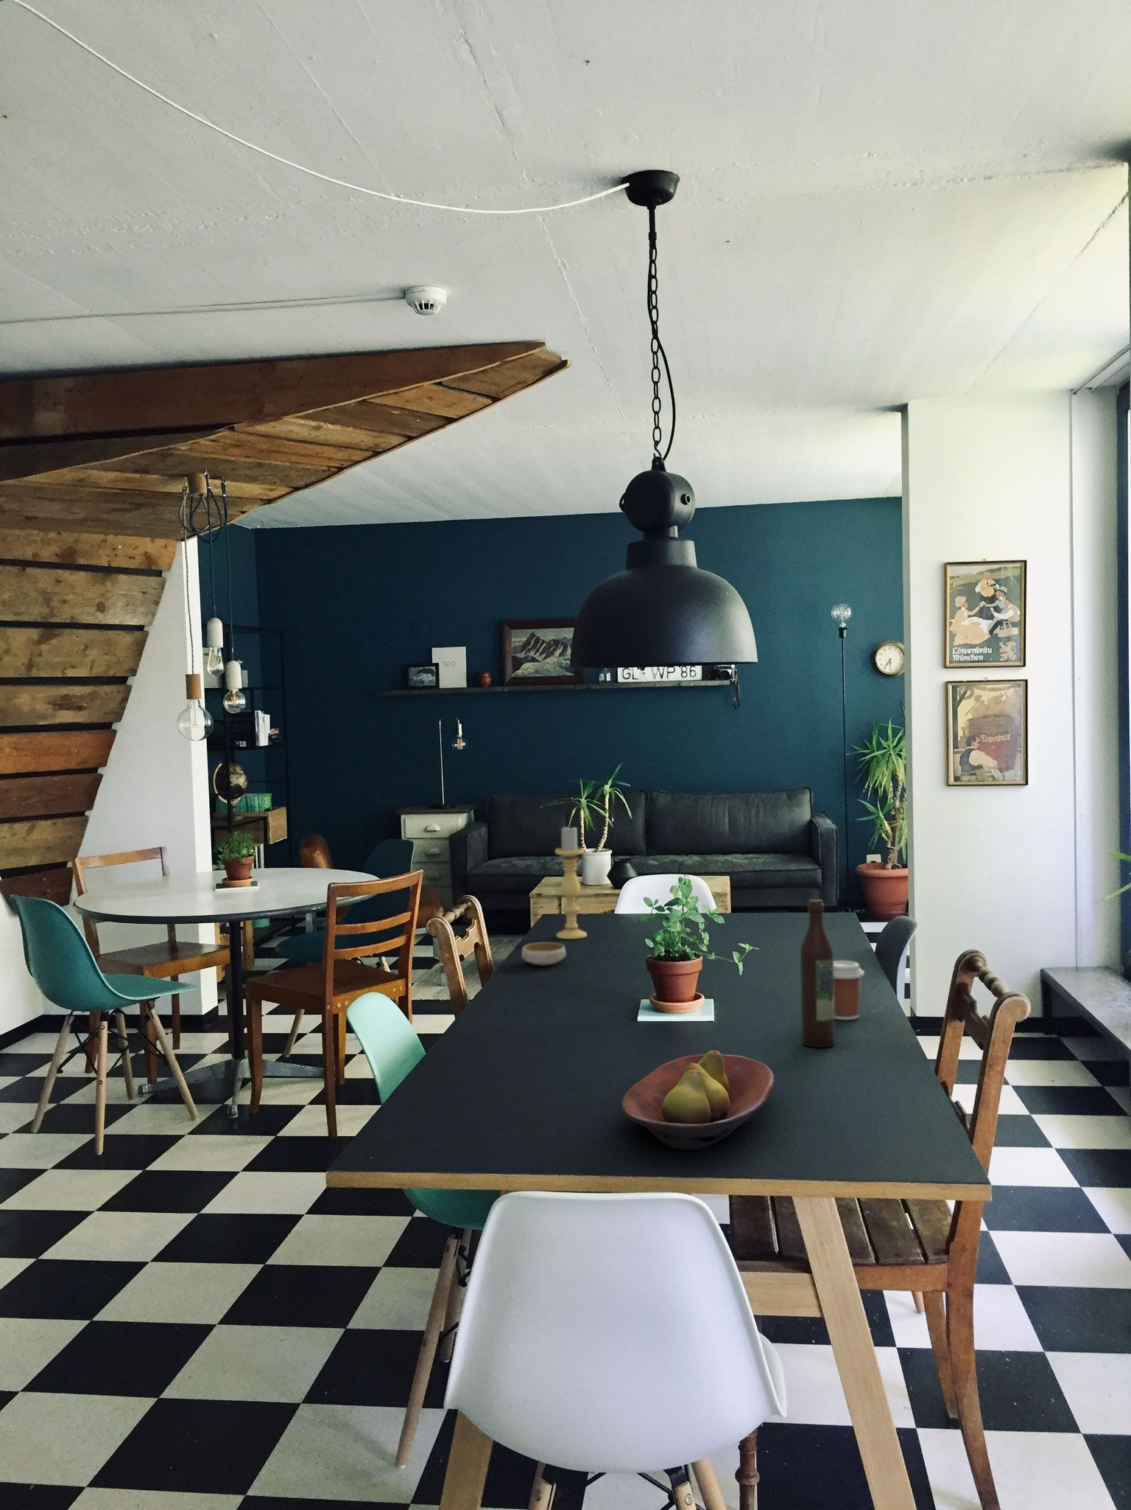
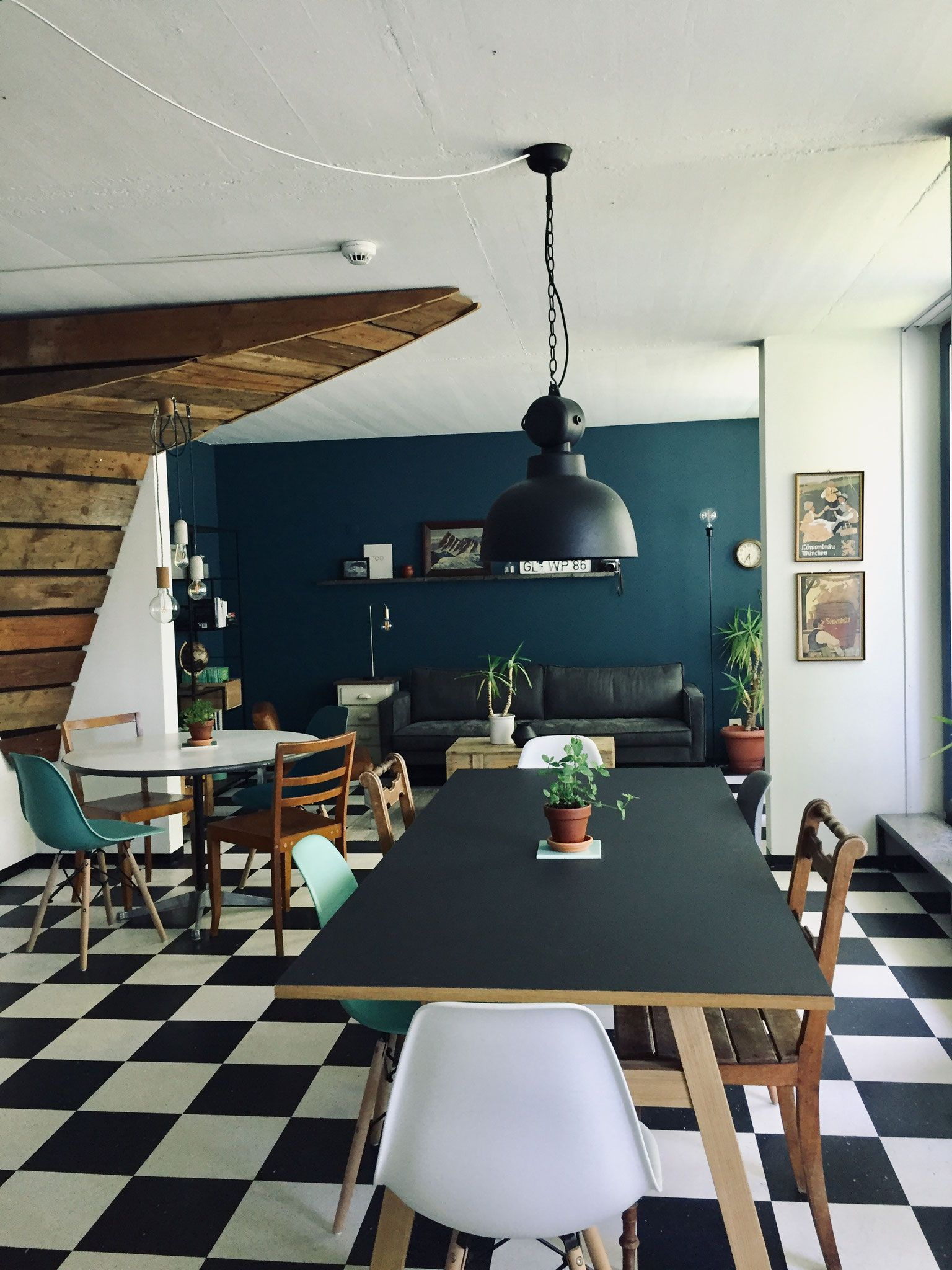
- coffee cup [834,960,865,1020]
- bowl [520,942,567,965]
- candle holder [555,824,588,940]
- fruit bowl [621,1050,776,1150]
- wine bottle [800,899,835,1047]
